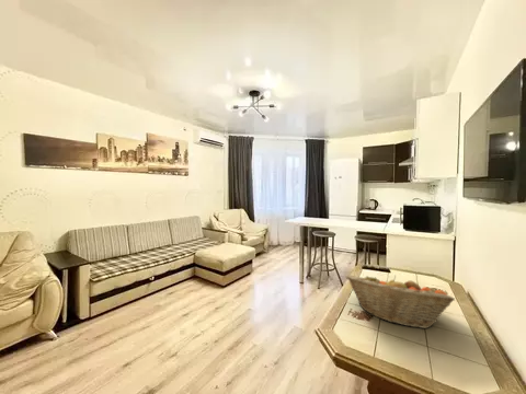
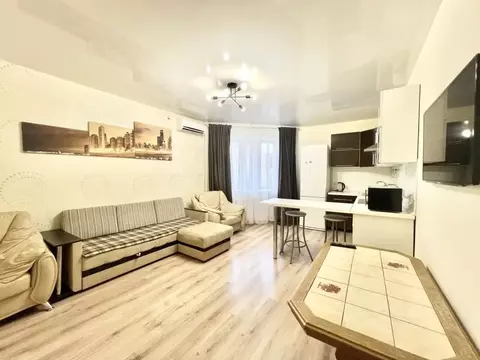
- fruit basket [344,274,456,329]
